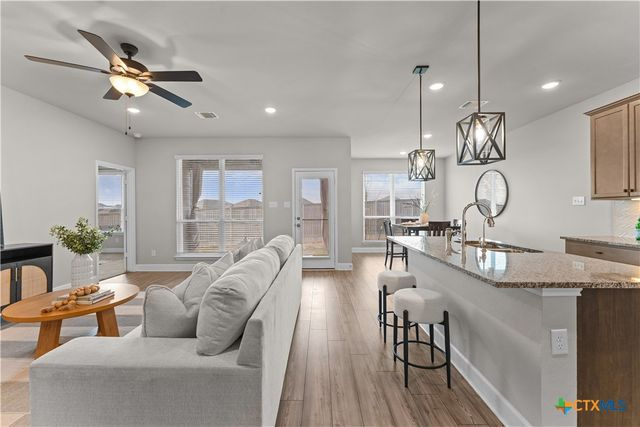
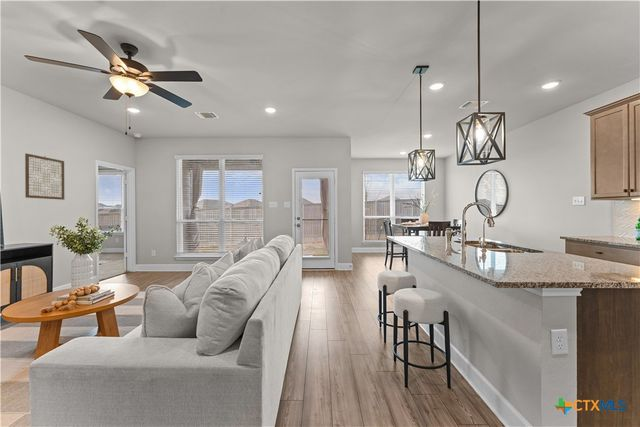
+ wall art [24,152,65,201]
